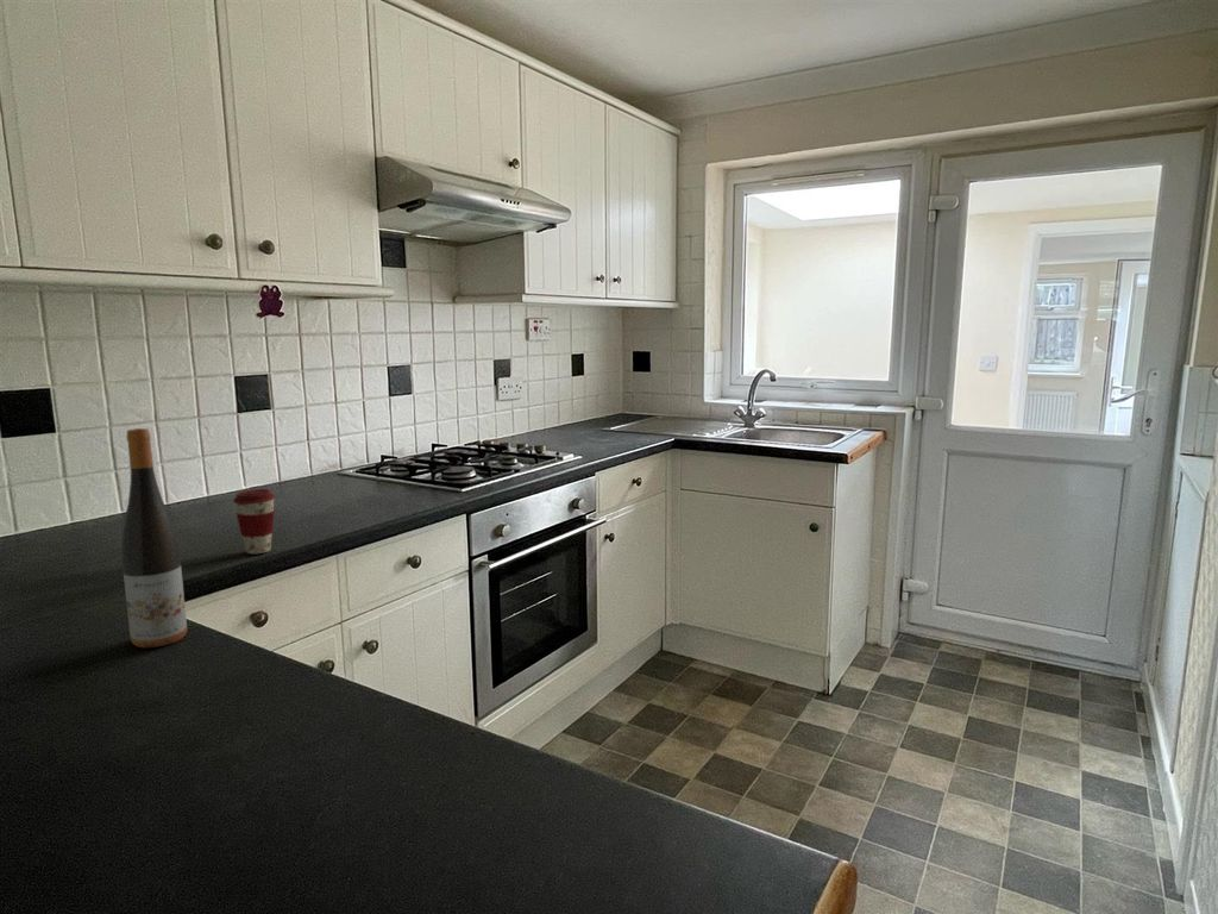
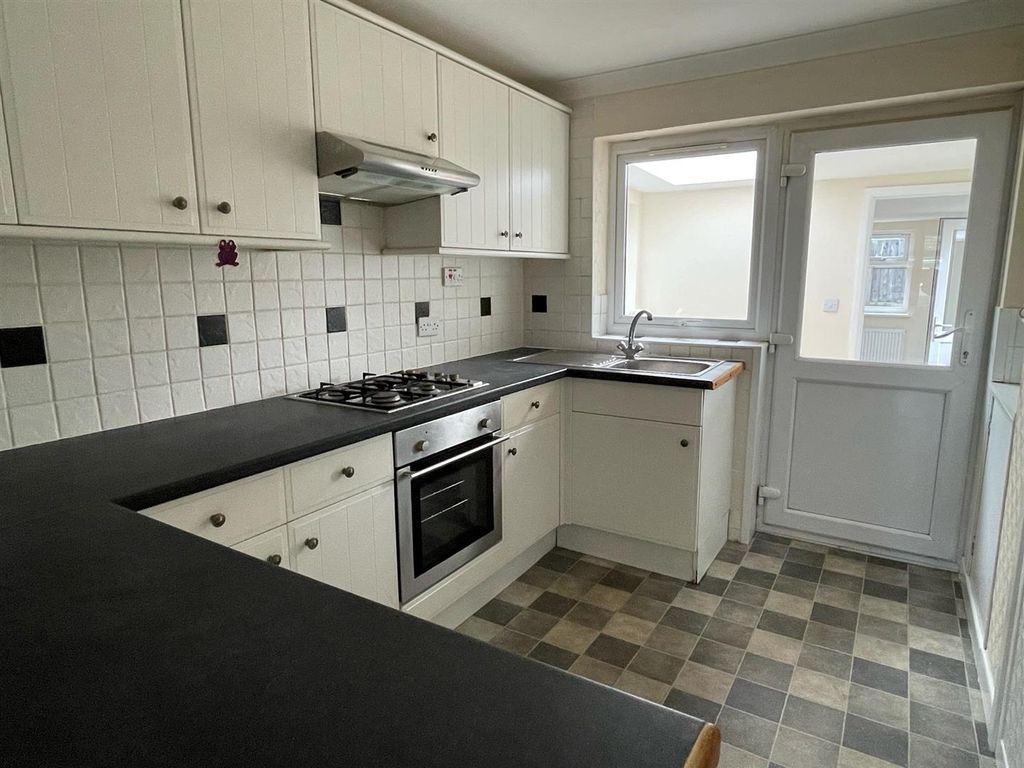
- wine bottle [120,427,188,649]
- coffee cup [232,488,276,555]
